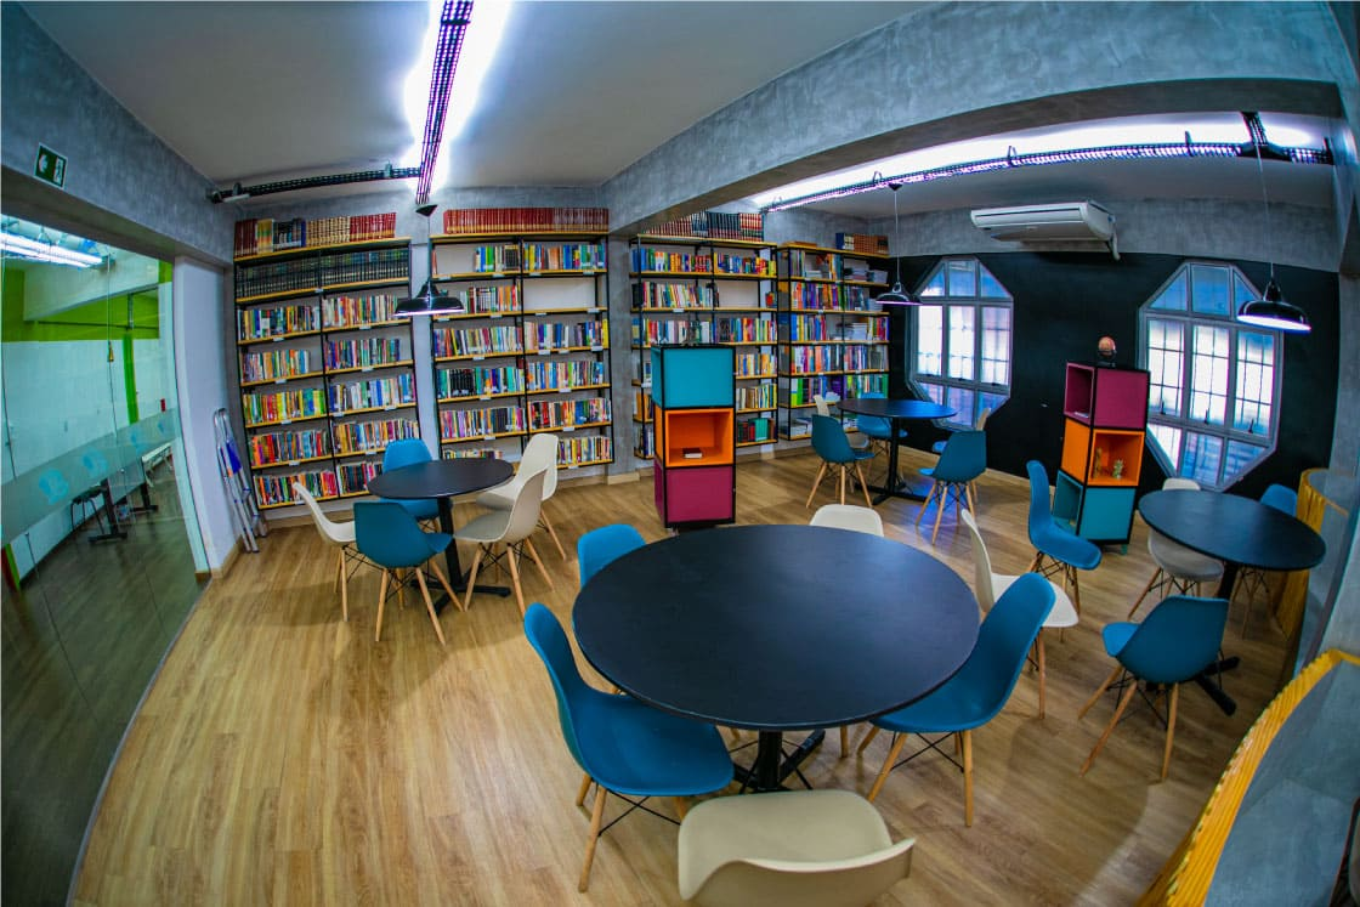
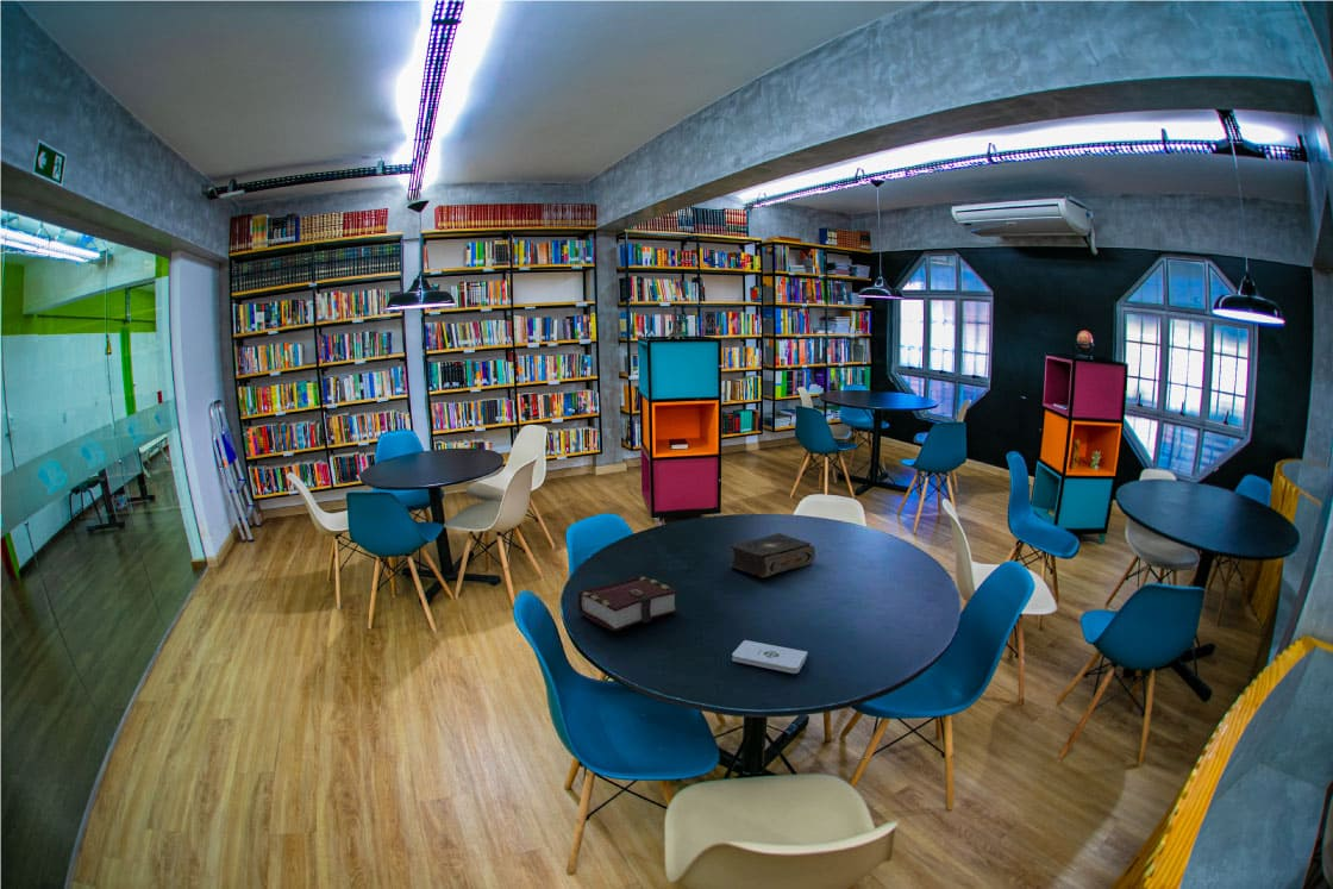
+ book [728,532,816,578]
+ book [577,575,680,632]
+ notepad [731,639,808,675]
